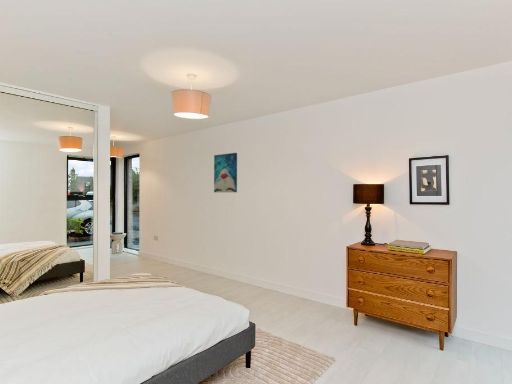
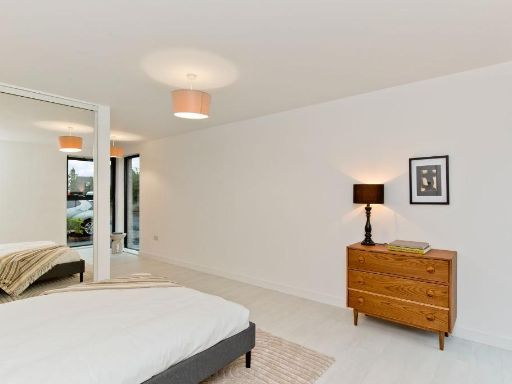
- wall art [213,152,238,193]
